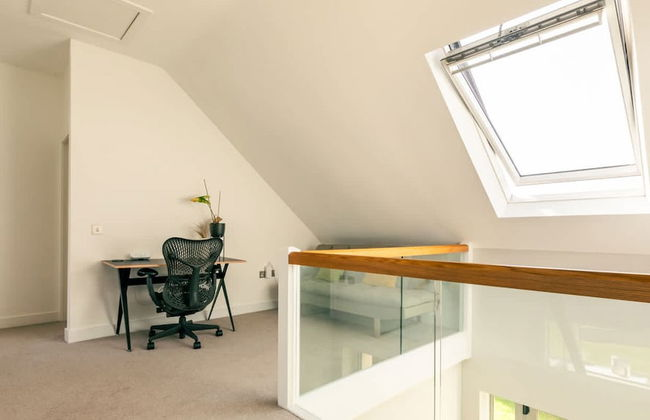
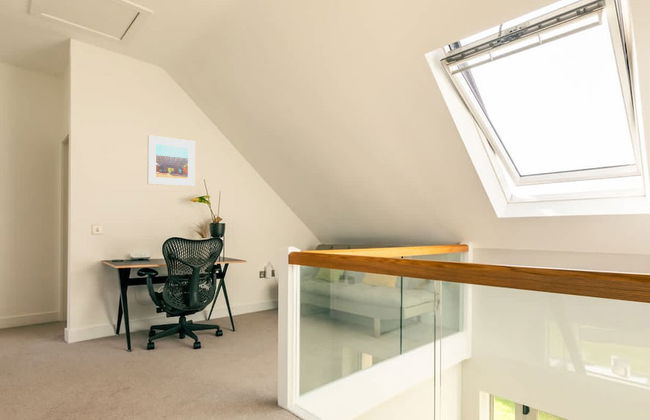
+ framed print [146,134,196,187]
